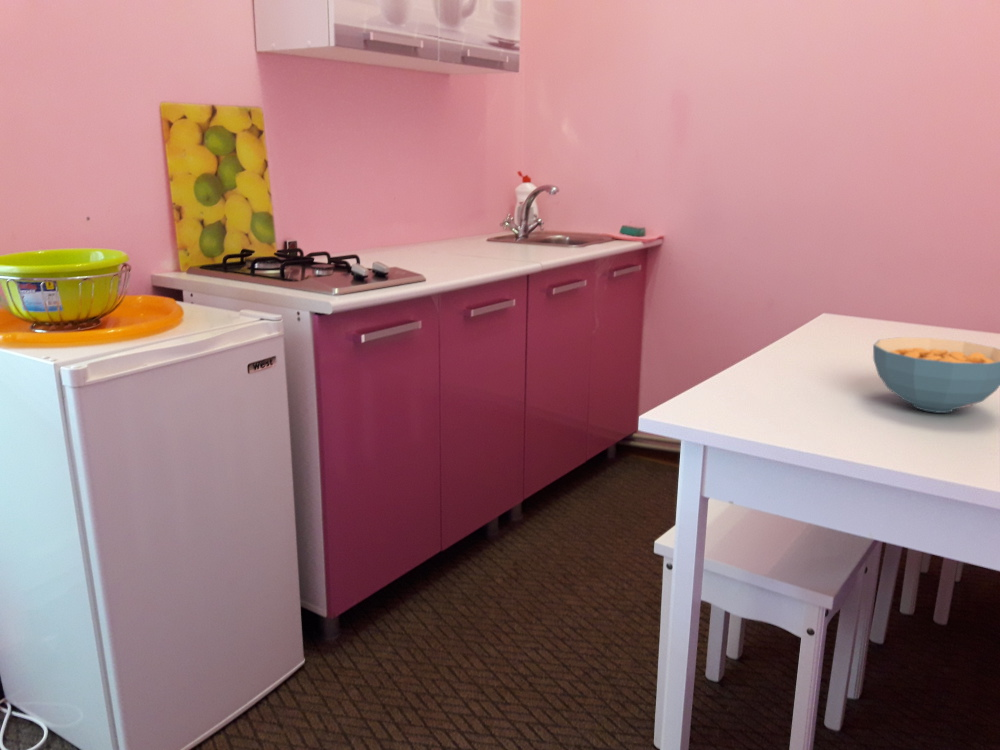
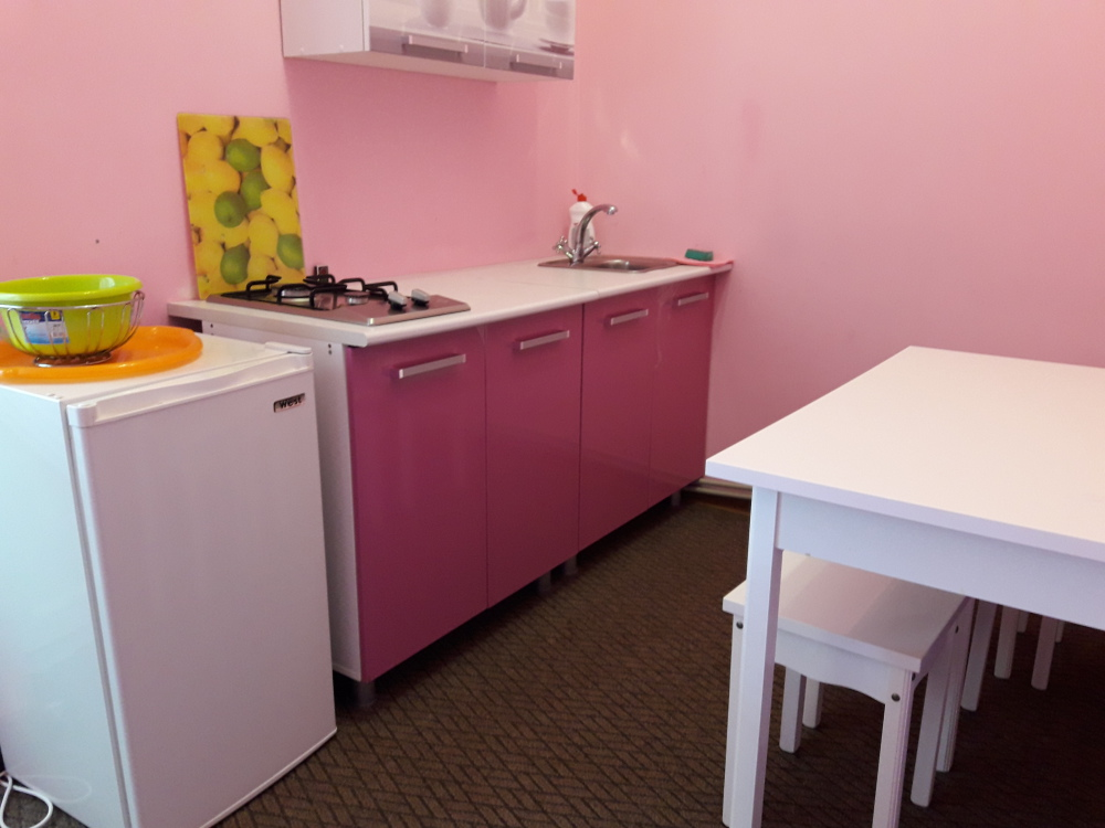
- cereal bowl [872,336,1000,414]
